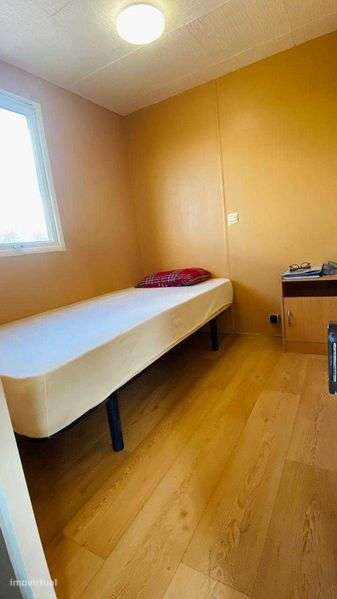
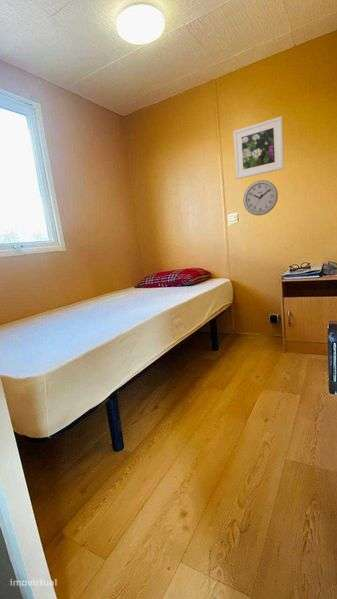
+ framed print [232,115,285,180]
+ wall clock [242,179,279,216]
